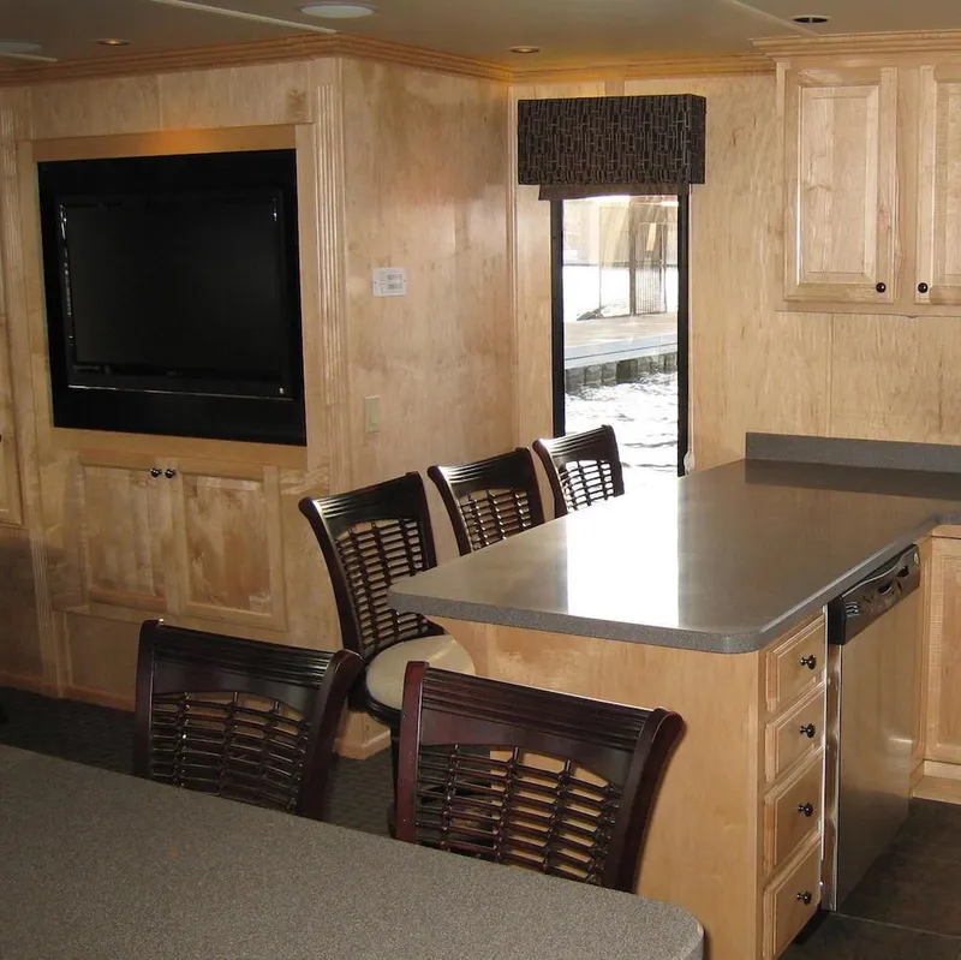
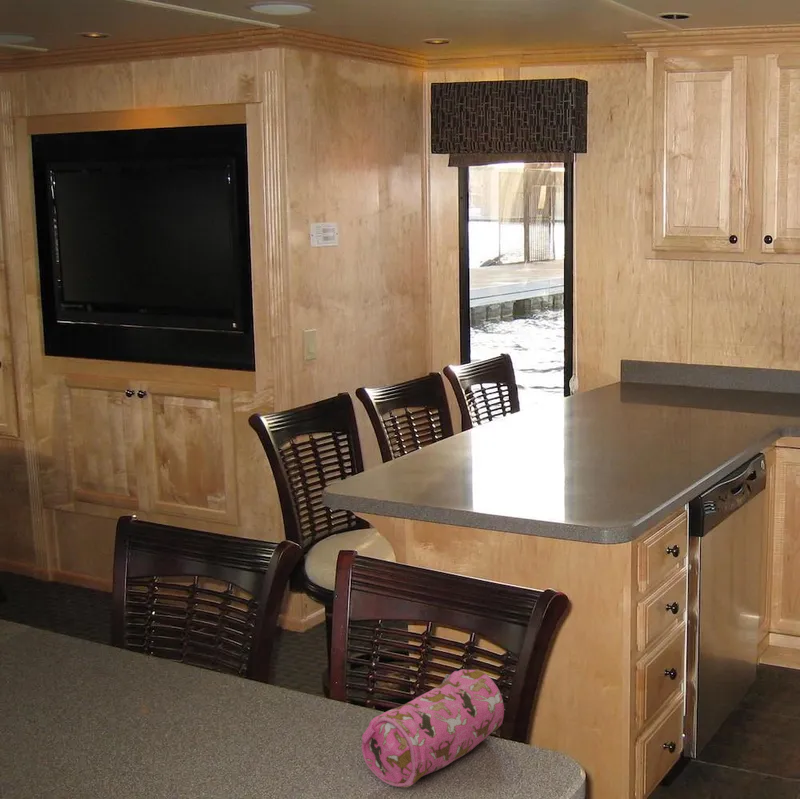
+ pencil case [360,669,505,788]
